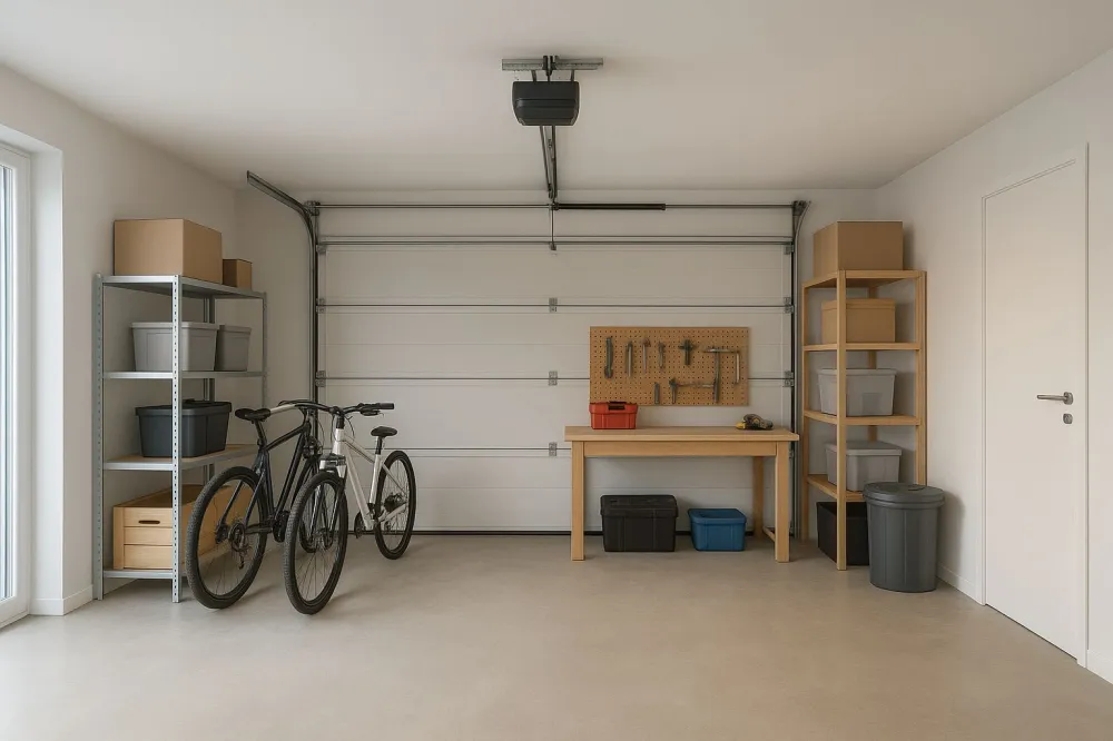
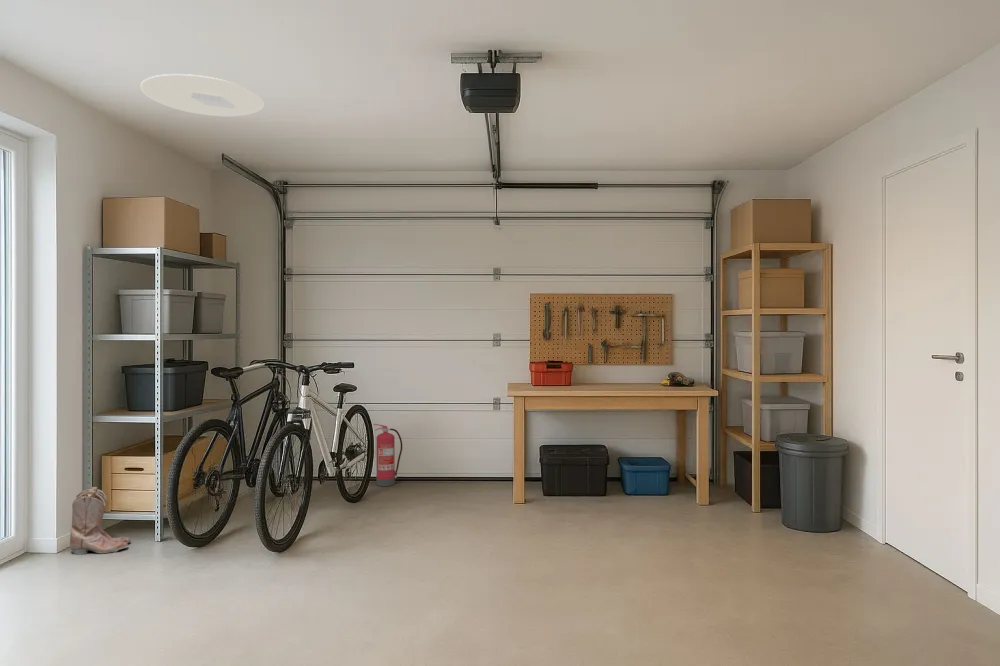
+ ceiling light [139,73,265,117]
+ boots [69,486,132,555]
+ fire extinguisher [373,423,403,487]
